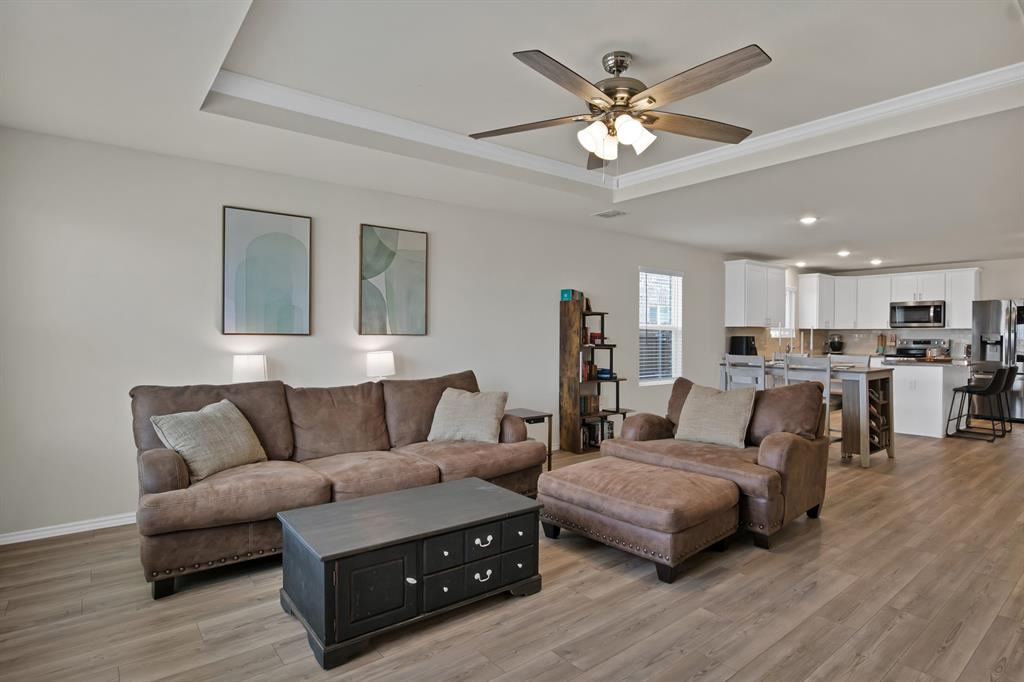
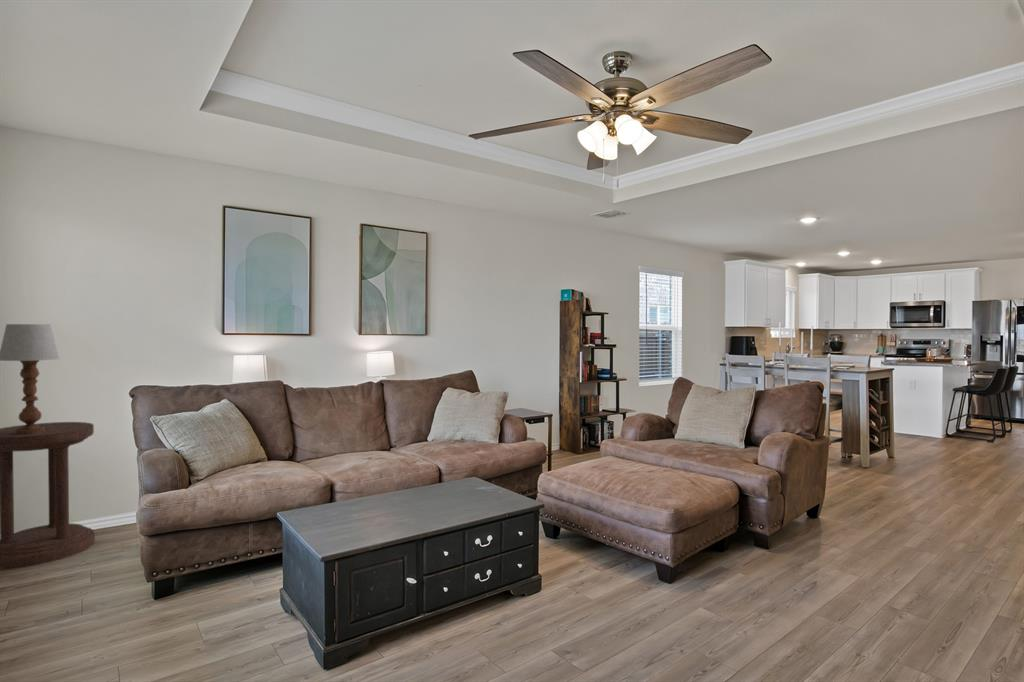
+ table lamp [0,323,61,435]
+ side table [0,421,96,569]
